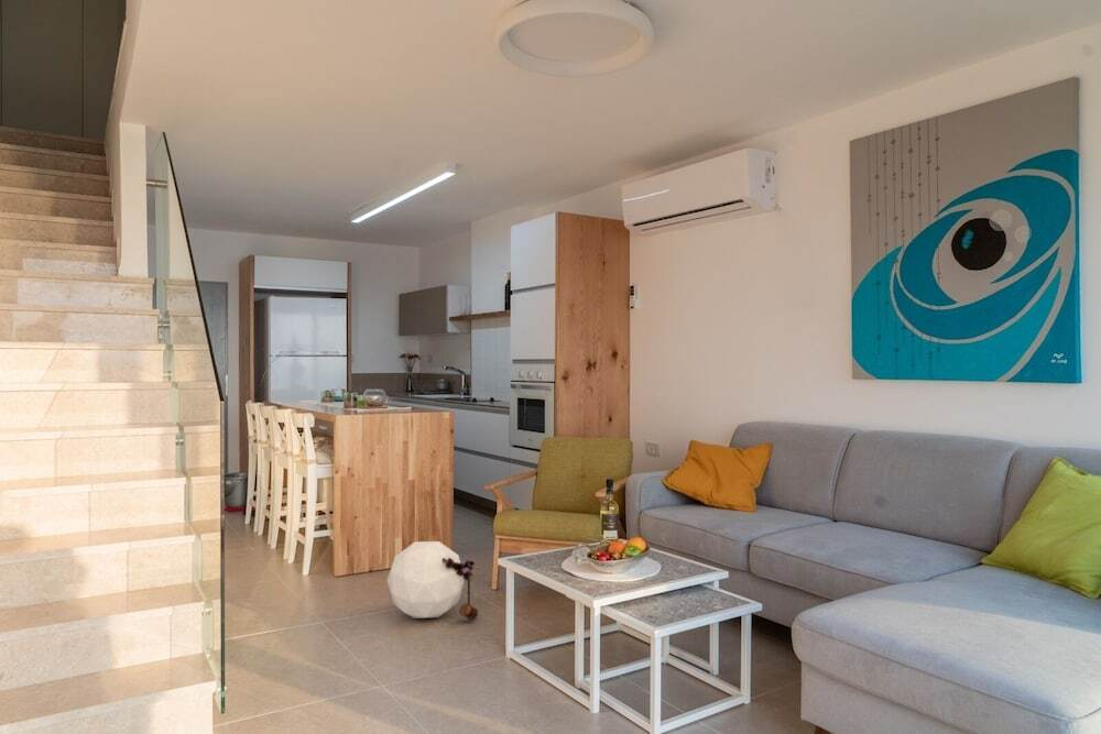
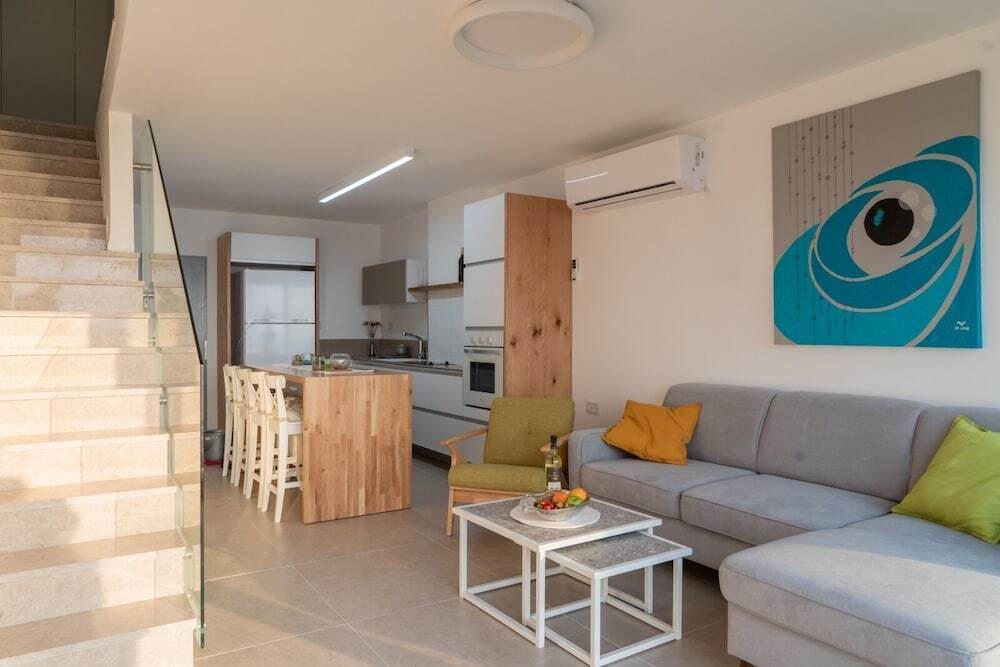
- pouf [385,540,480,622]
